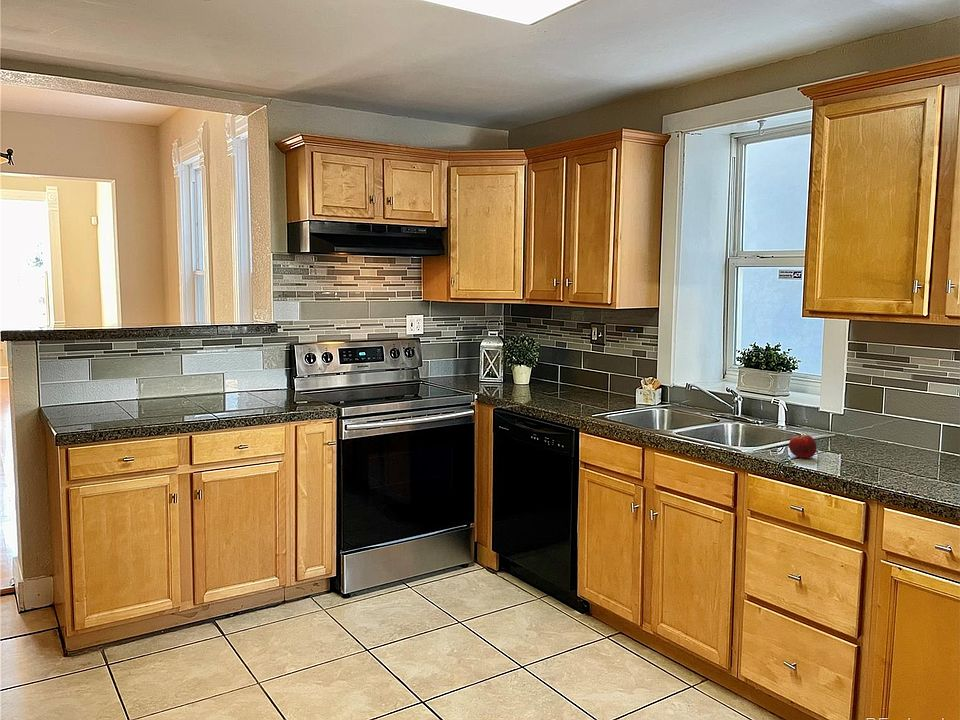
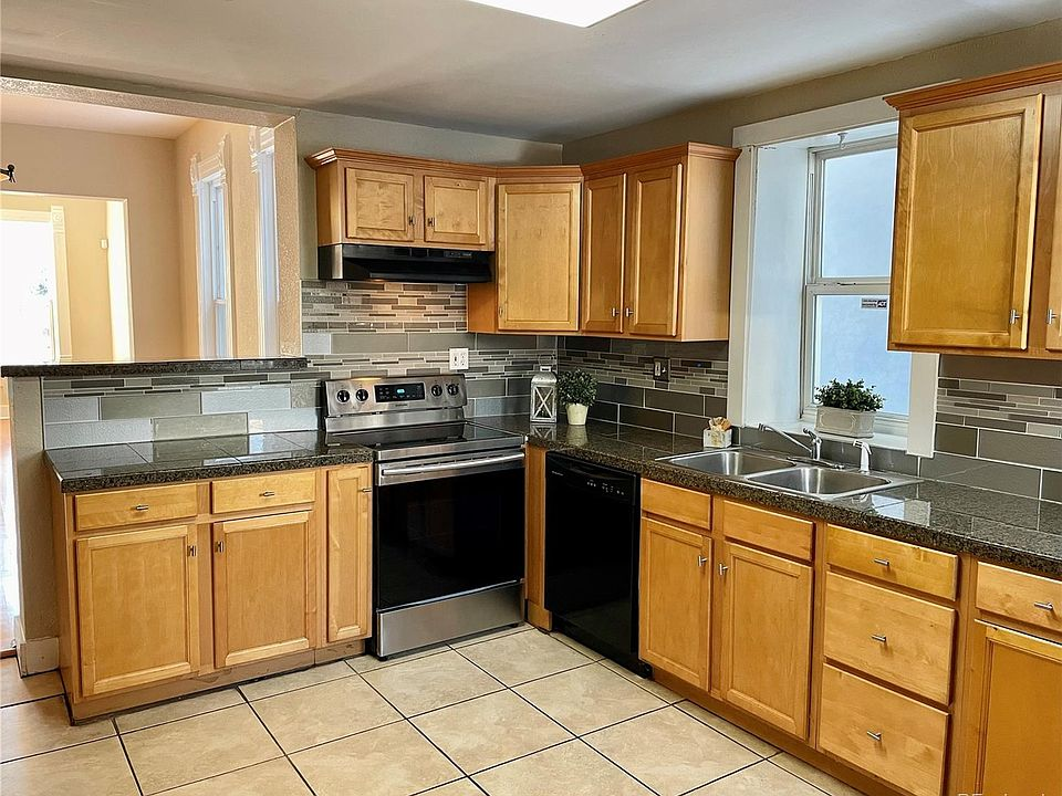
- fruit [788,434,818,459]
